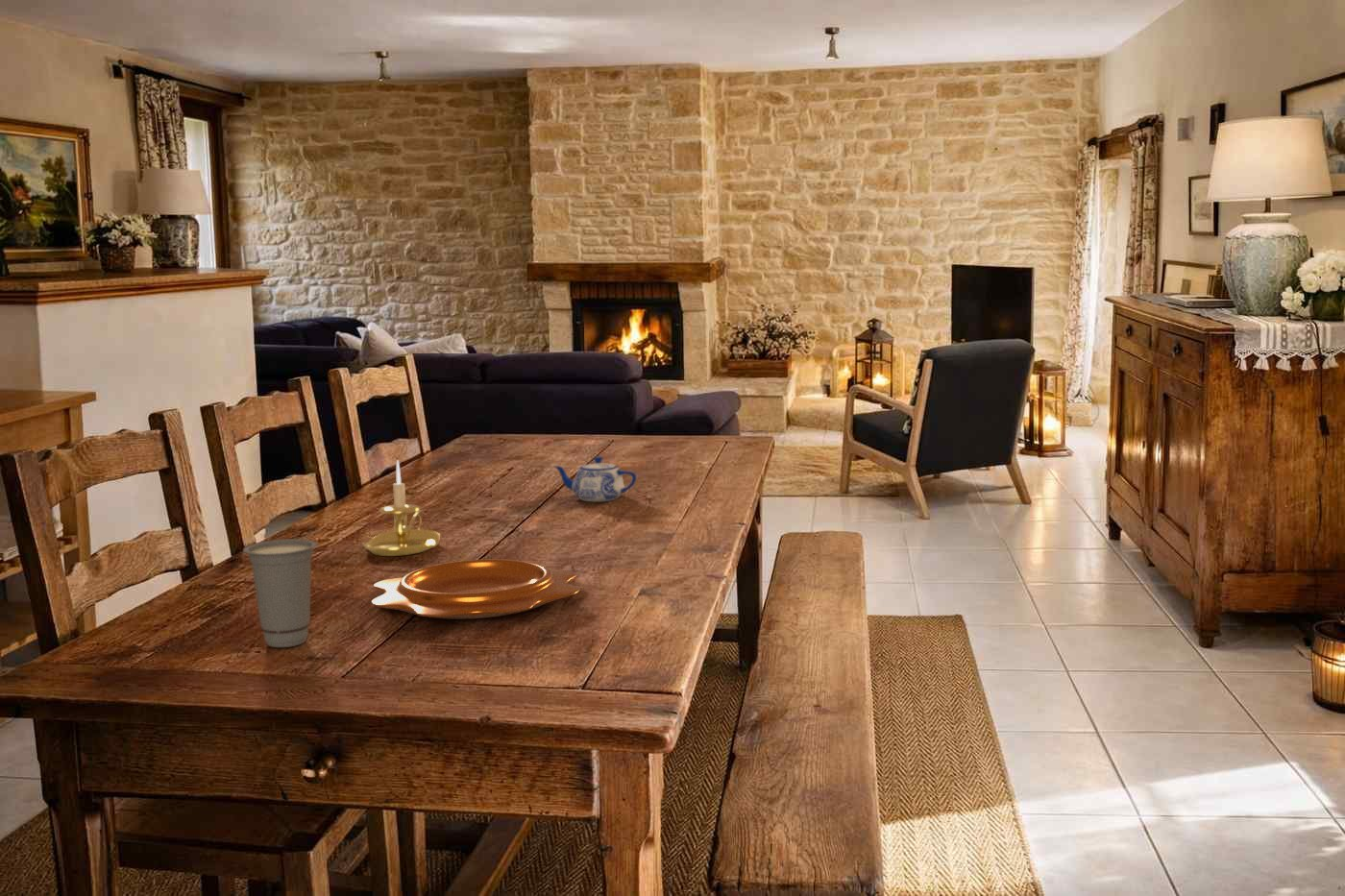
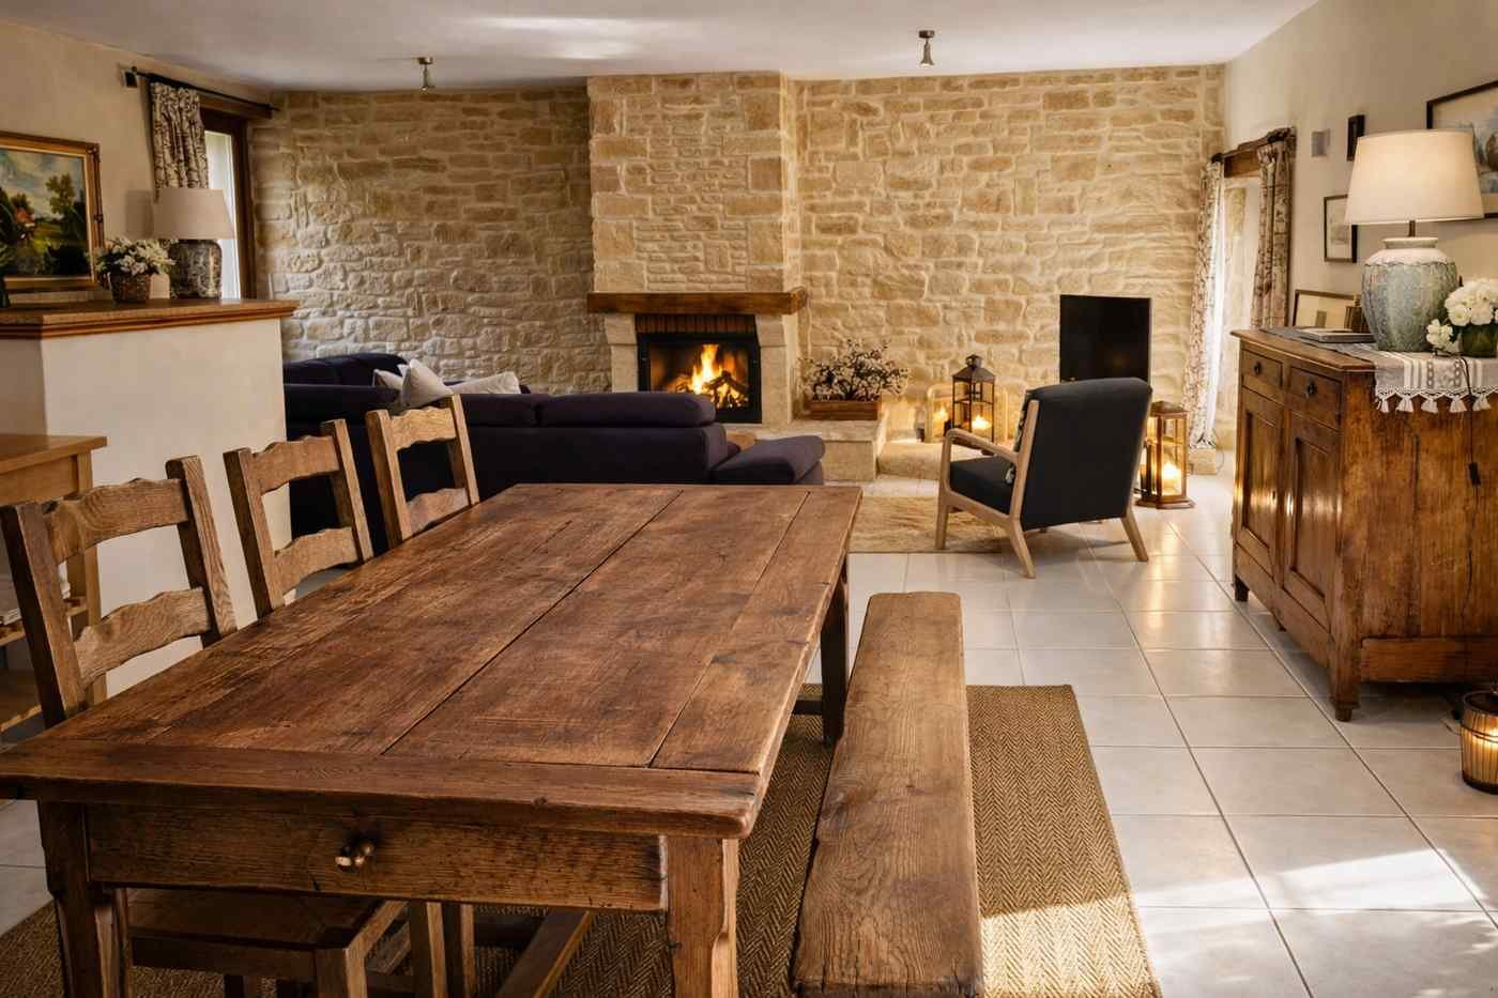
- cup [242,538,318,648]
- decorative bowl [370,558,581,619]
- teapot [552,455,637,503]
- candle holder [361,459,441,557]
